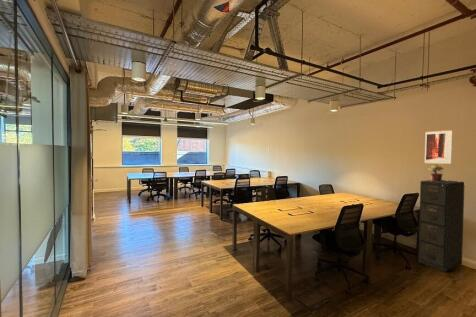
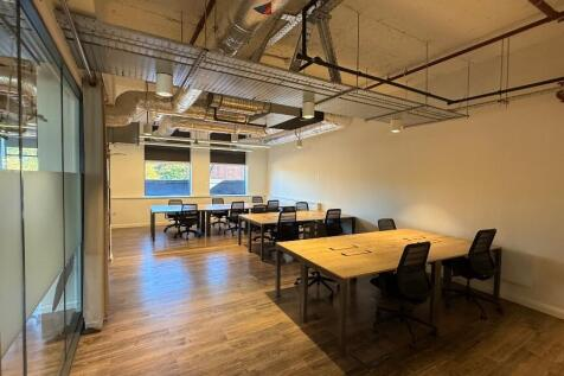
- wall art [424,129,453,165]
- filing cabinet [417,179,465,273]
- potted plant [426,164,445,182]
